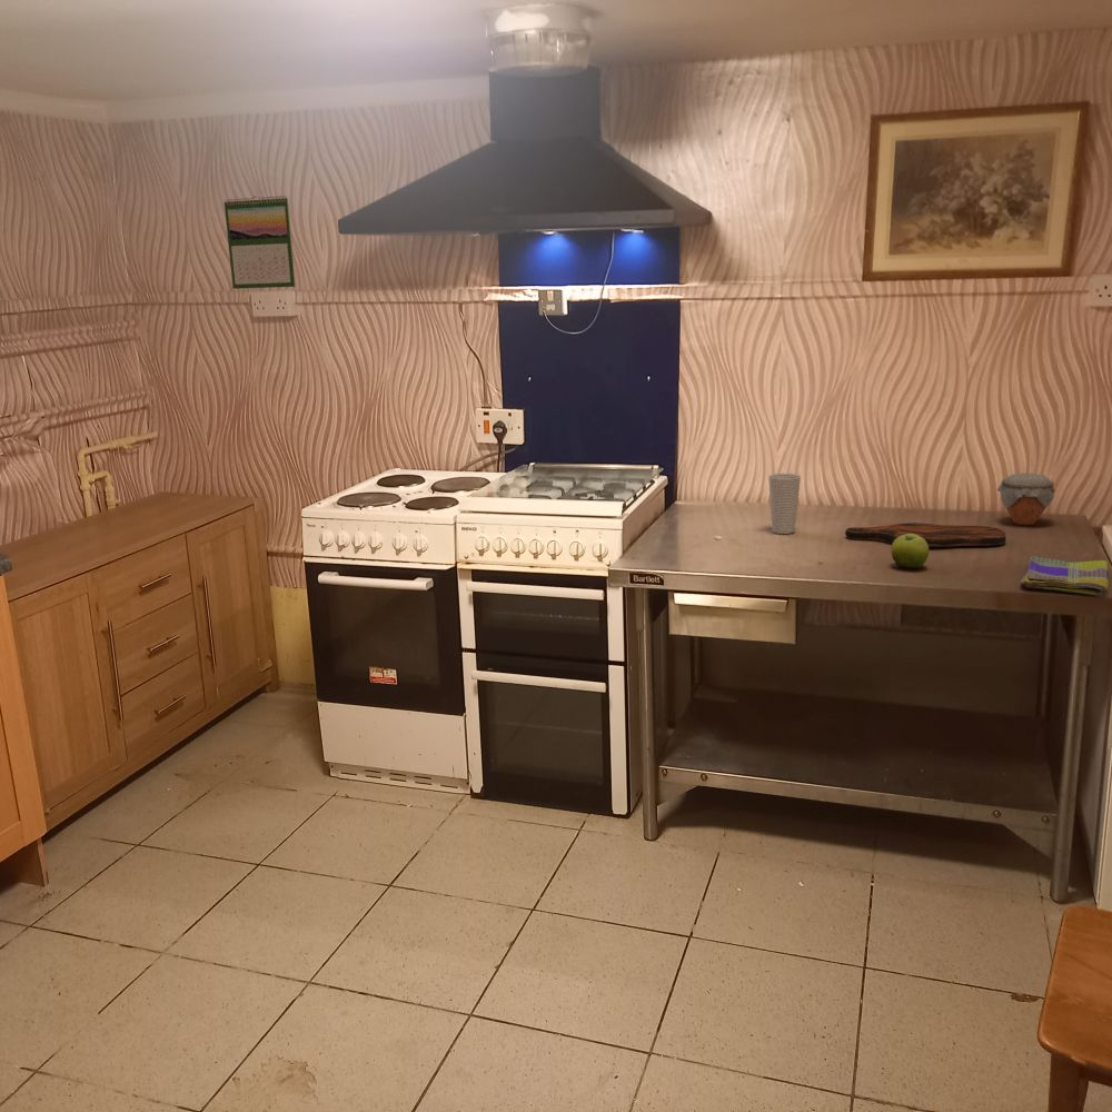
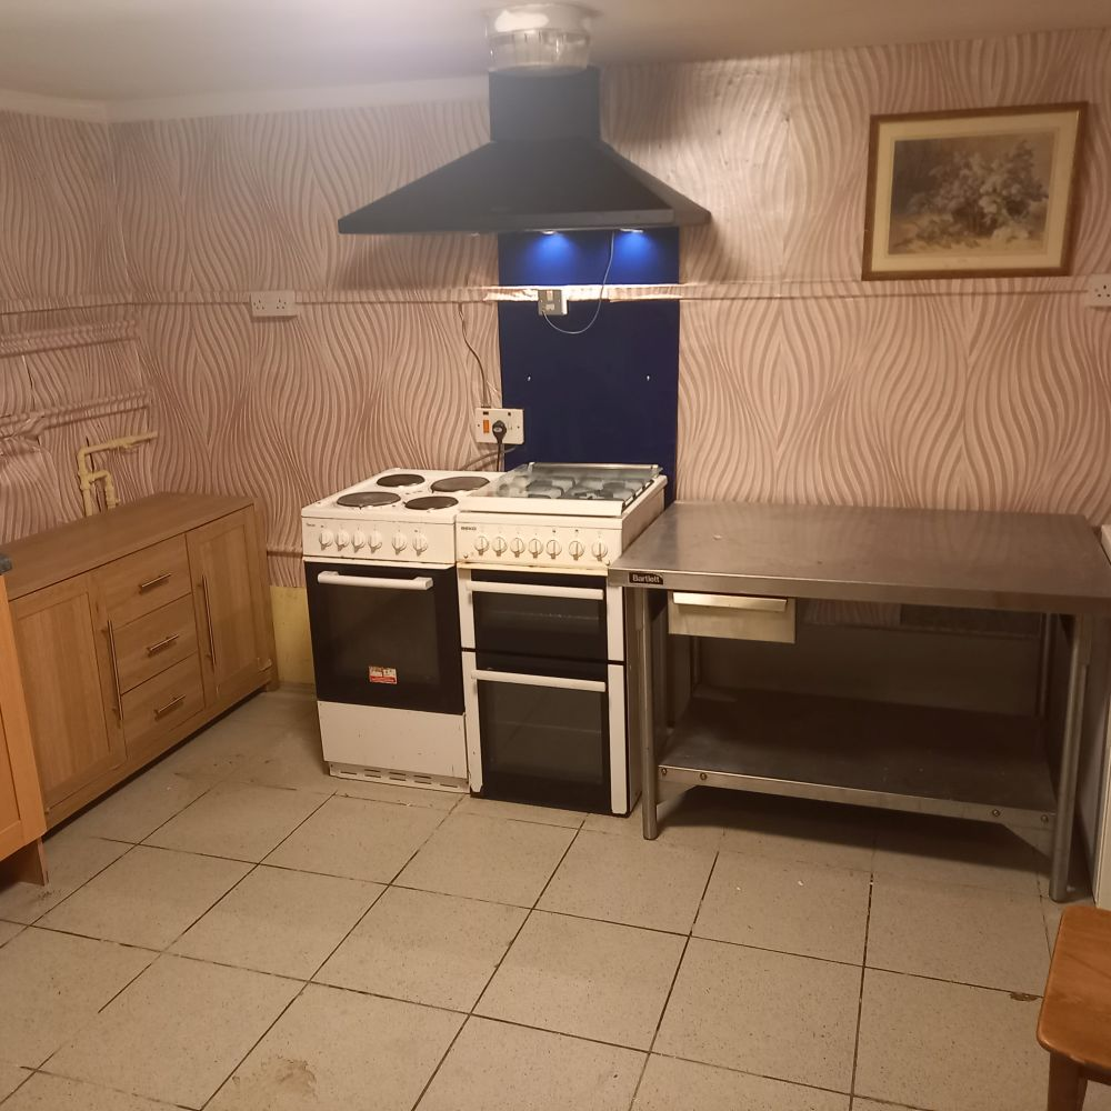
- cutting board [844,522,1007,548]
- calendar [224,195,297,290]
- fruit [891,534,930,569]
- dish towel [1019,555,1110,596]
- jar [995,471,1056,526]
- cup [767,473,802,535]
